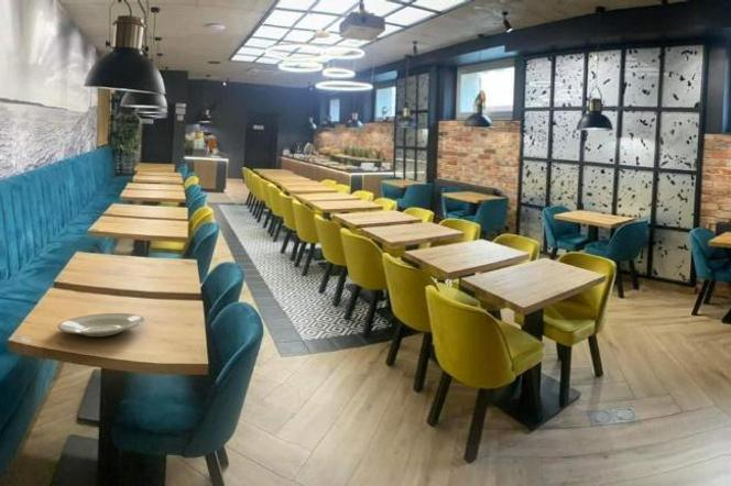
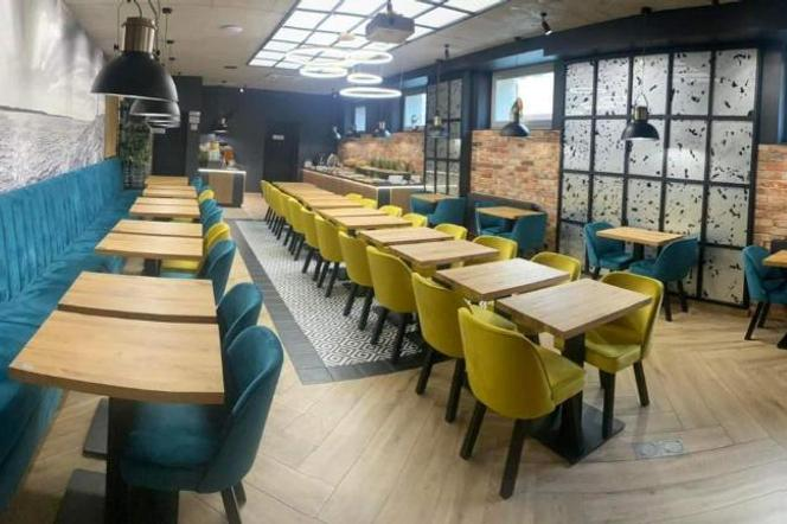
- plate [56,312,145,338]
